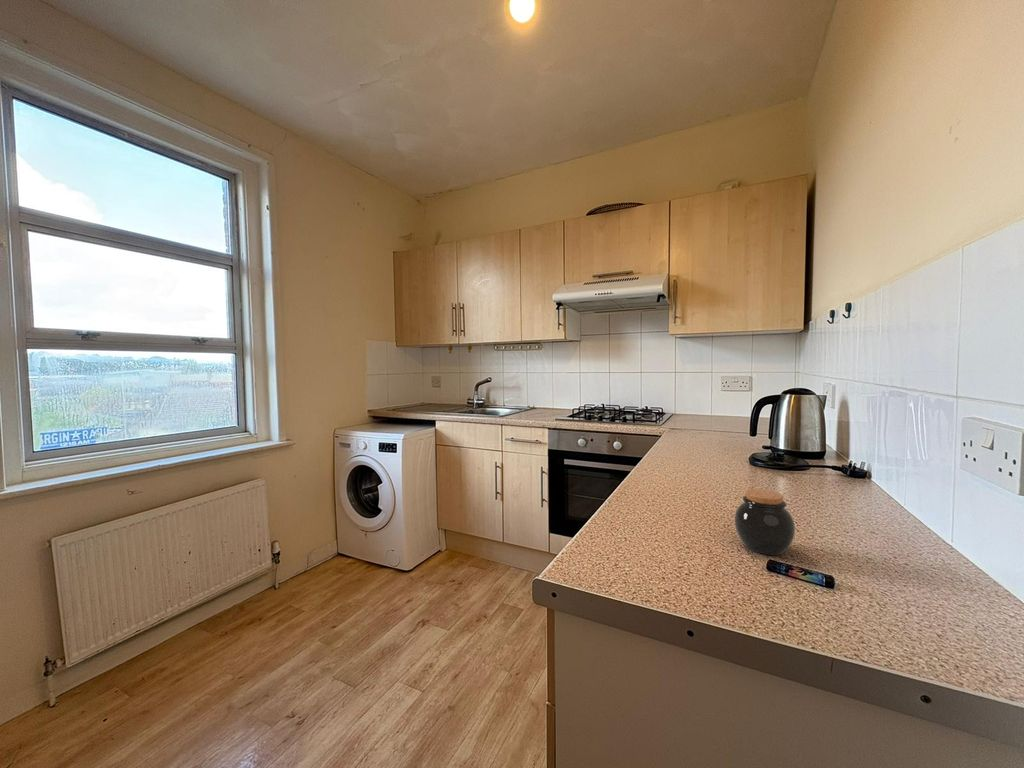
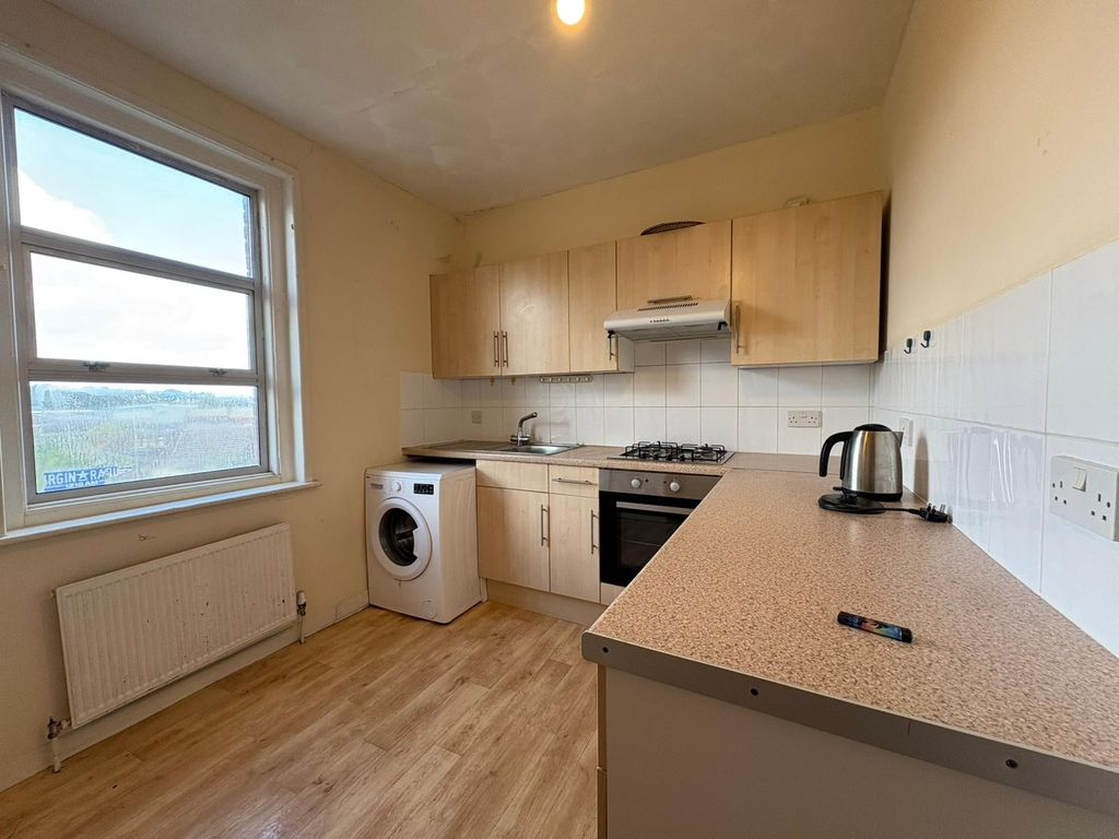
- jar [734,488,796,556]
